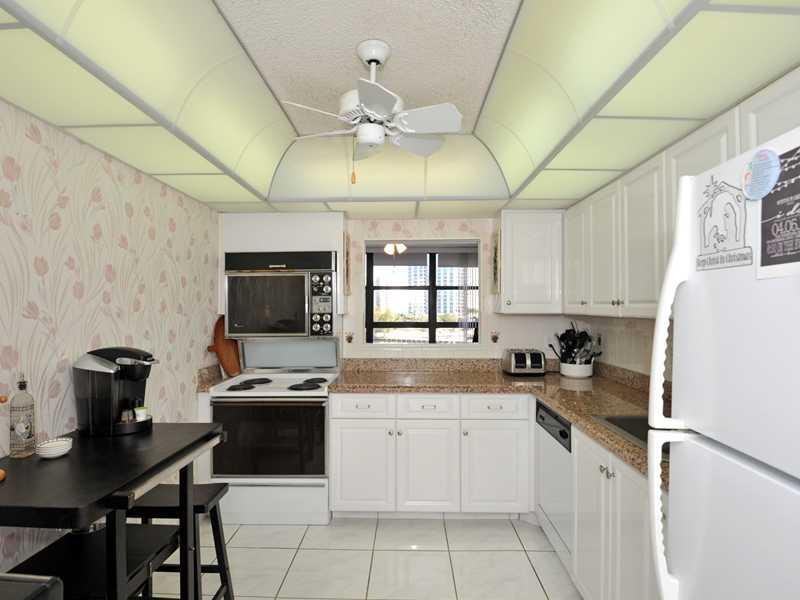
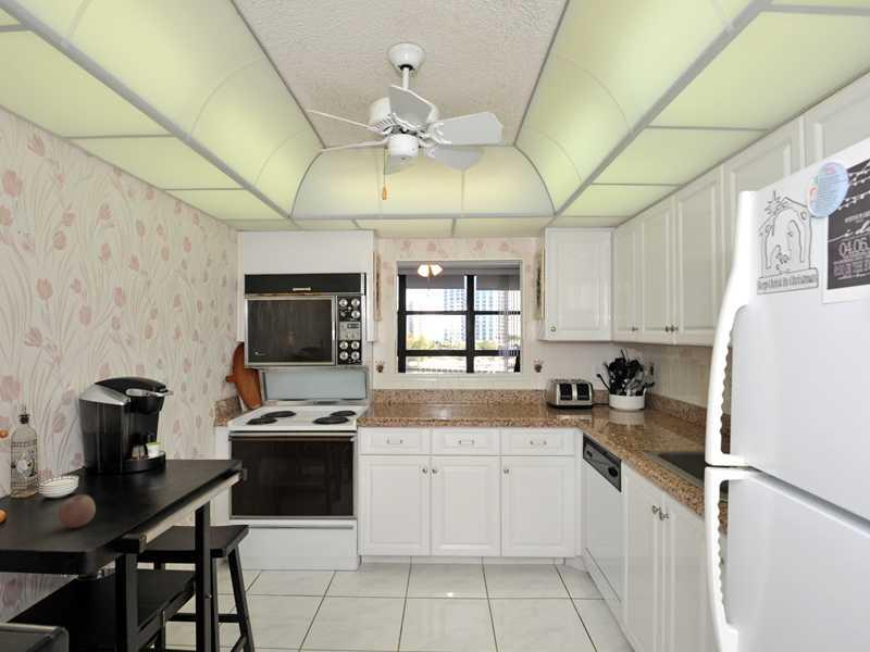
+ fruit [58,493,97,529]
